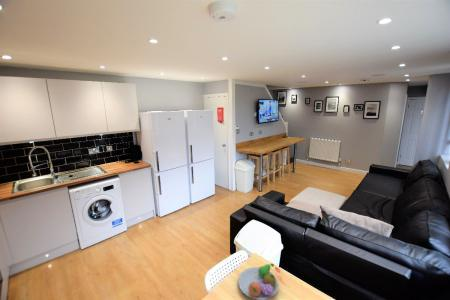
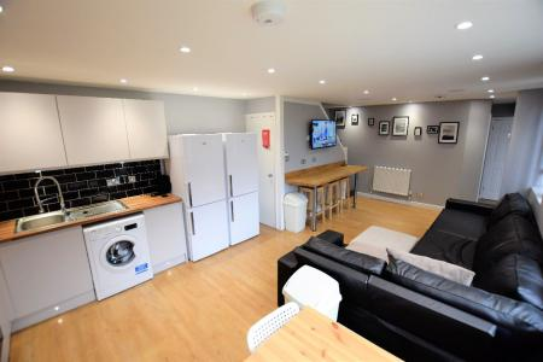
- fruit bowl [238,263,279,300]
